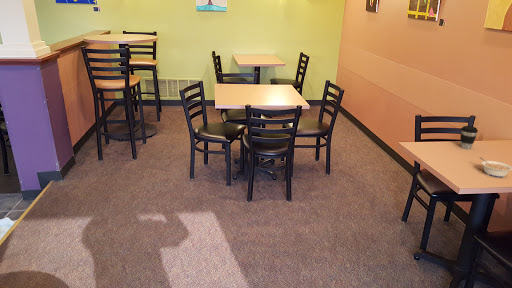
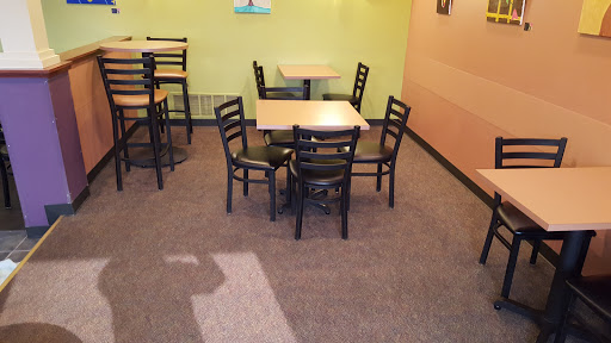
- coffee cup [459,125,479,150]
- legume [479,156,512,178]
